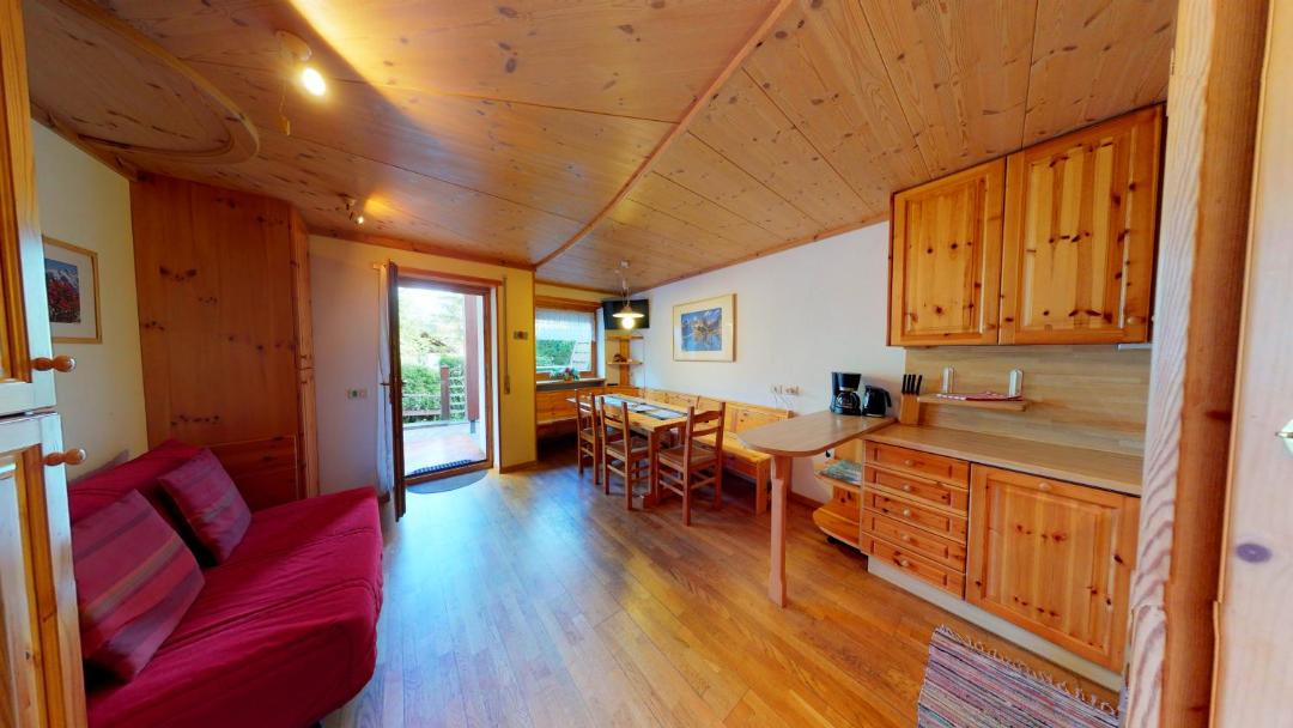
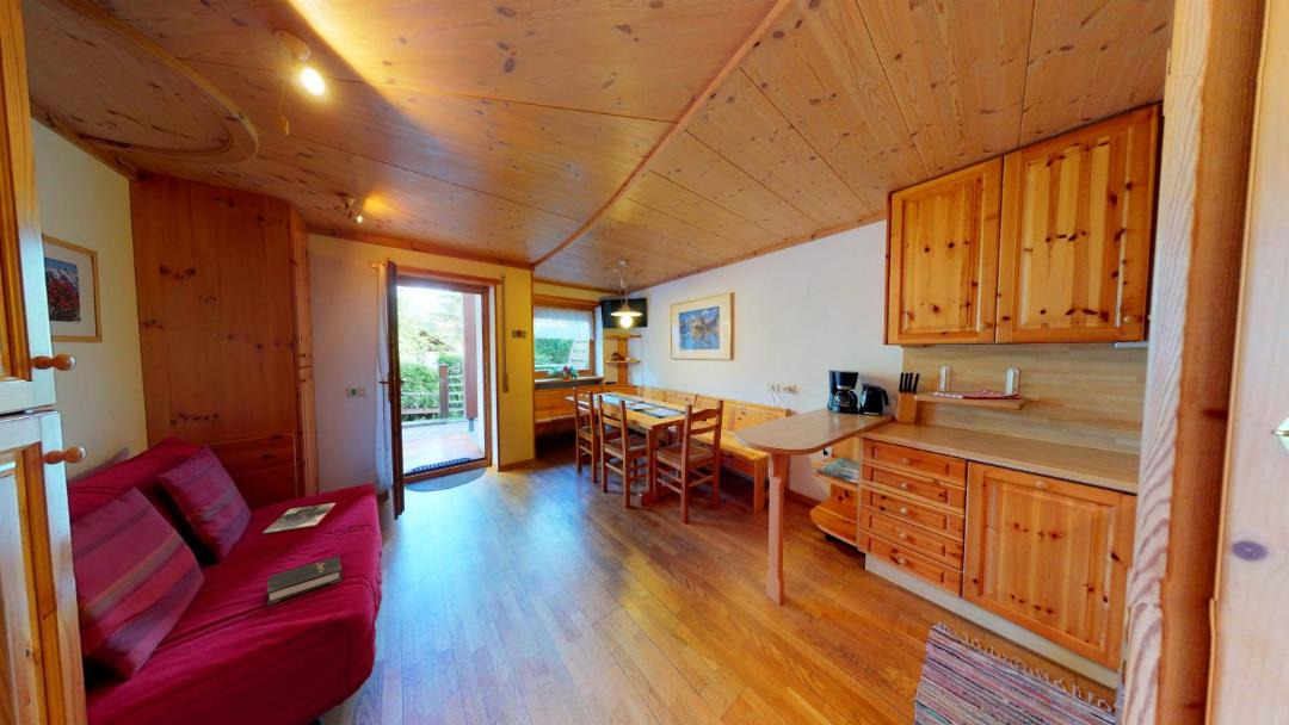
+ hardback book [266,554,343,606]
+ magazine [263,502,337,534]
